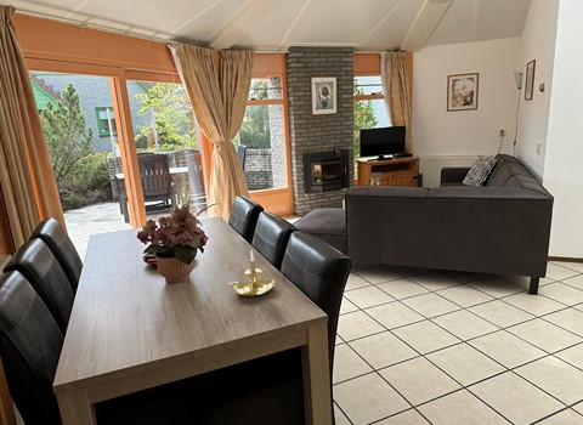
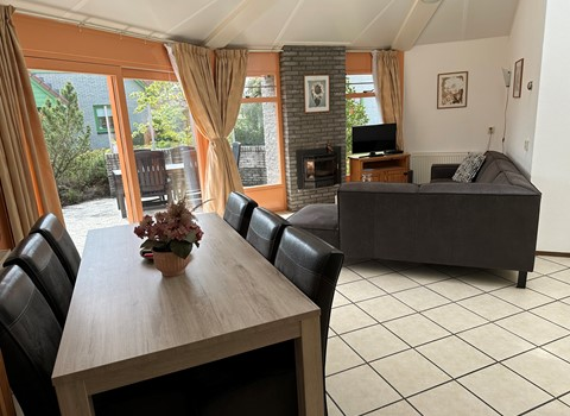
- candle holder [227,250,276,298]
